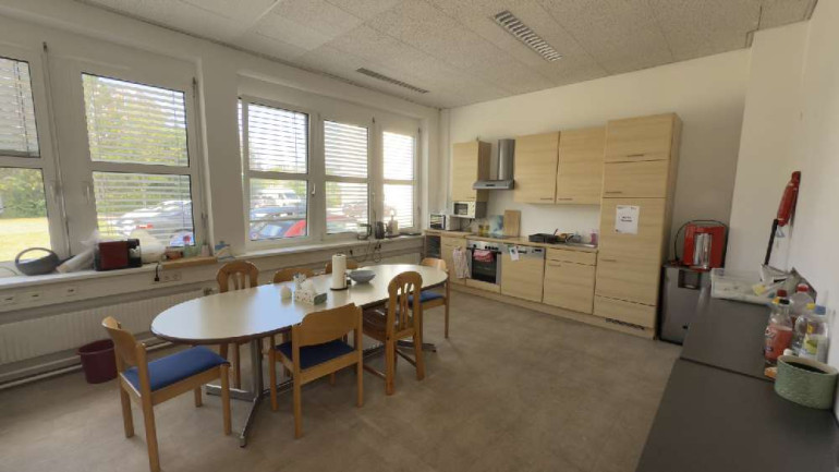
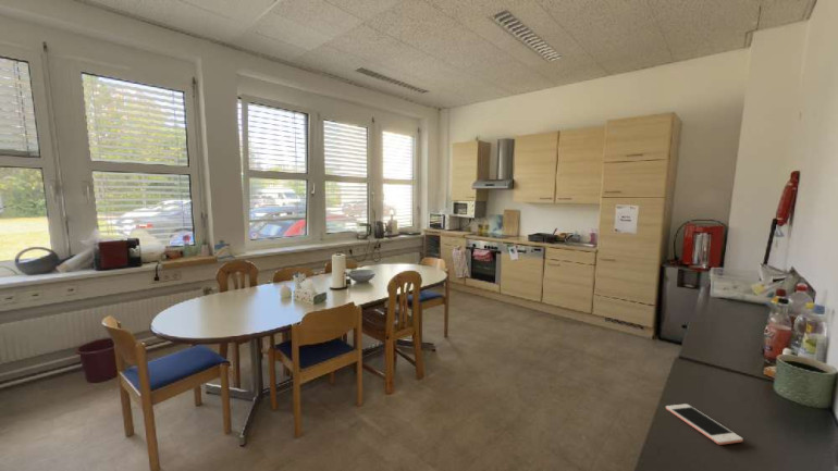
+ cell phone [665,402,744,446]
